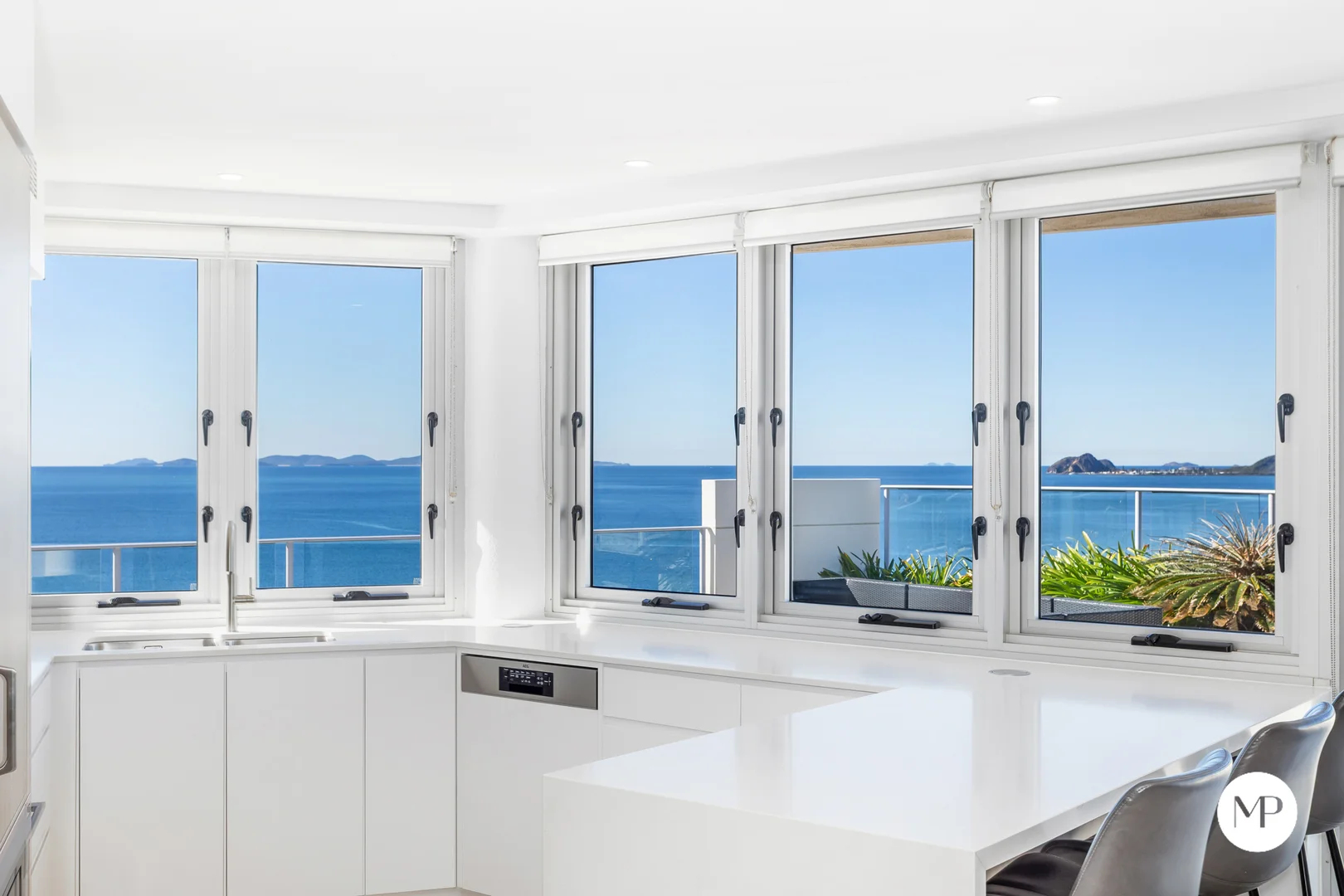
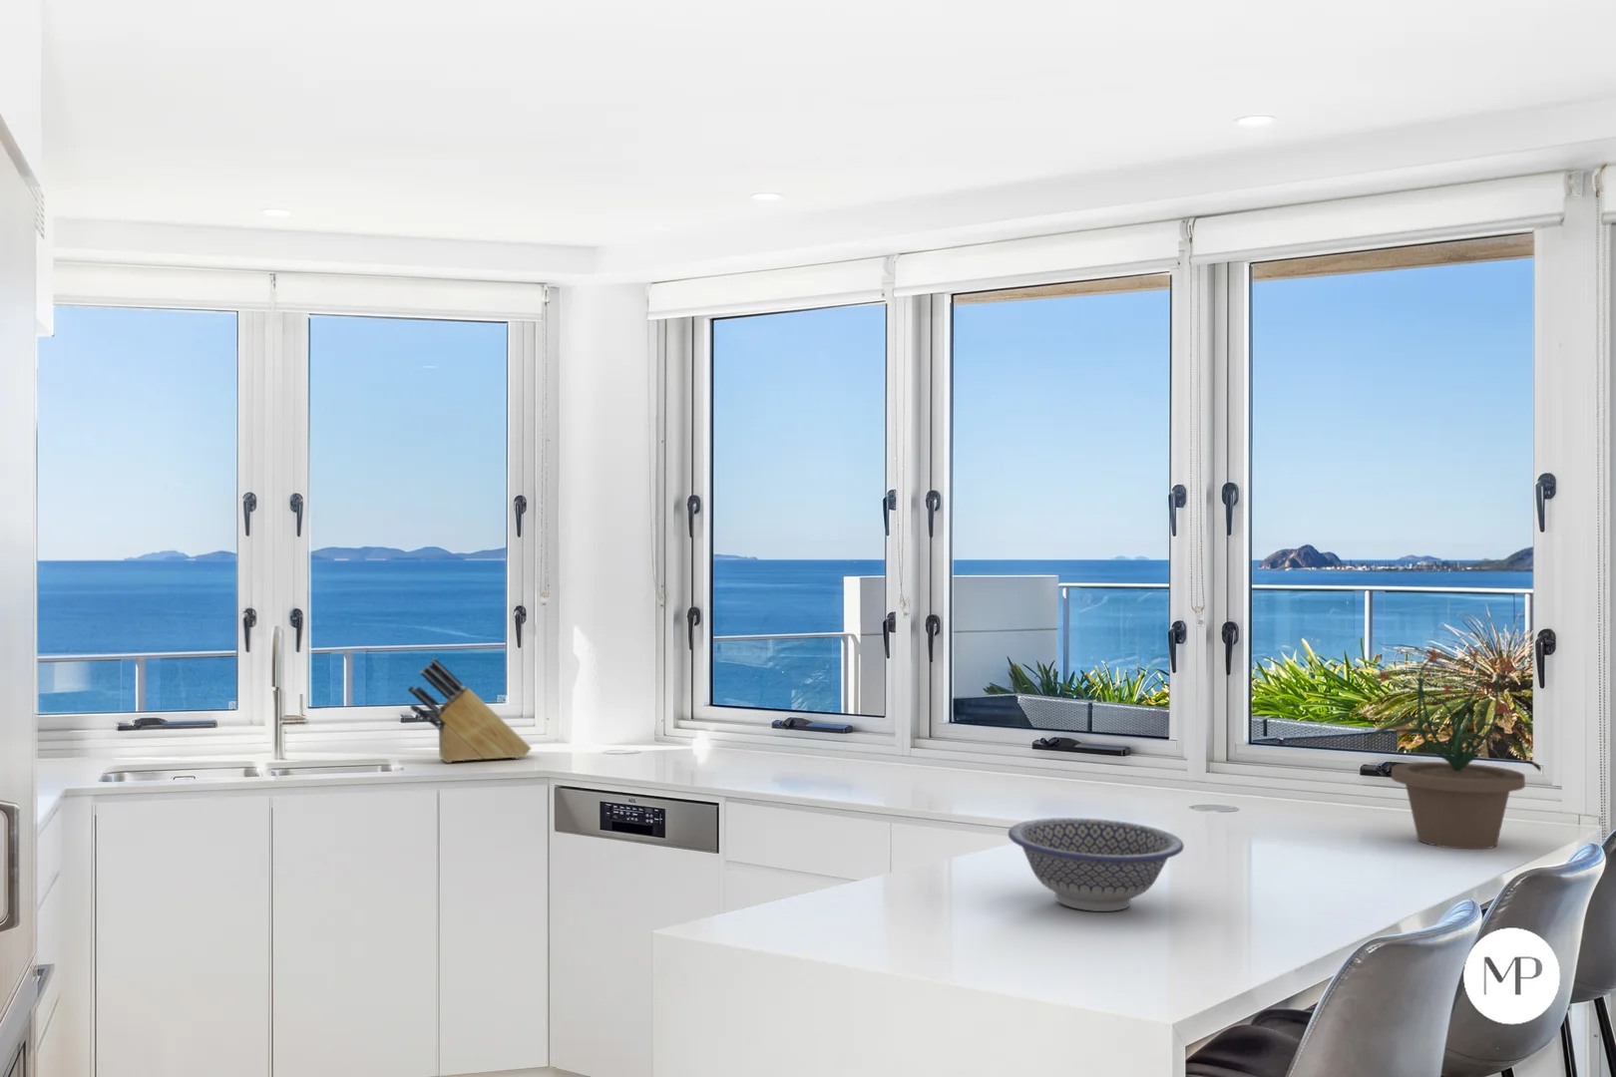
+ knife block [406,657,533,763]
+ potted plant [1367,644,1543,850]
+ bowl [1008,816,1186,912]
